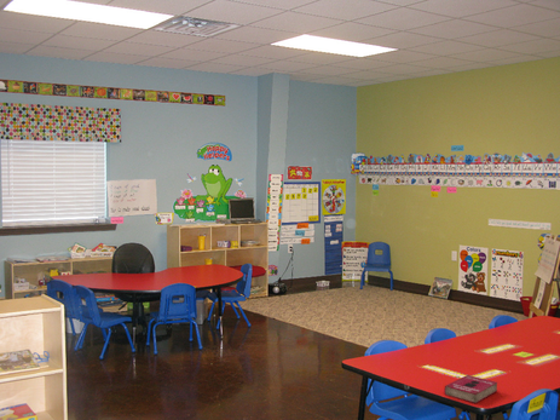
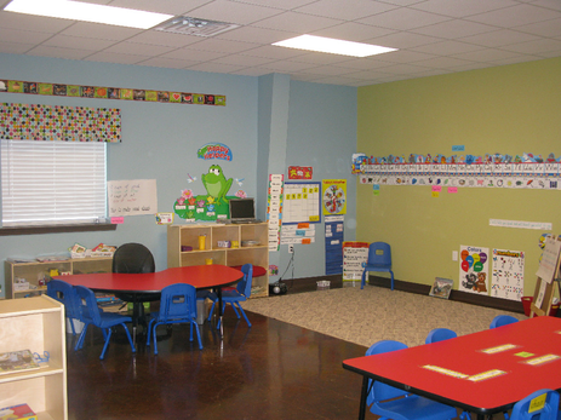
- book [443,374,498,404]
